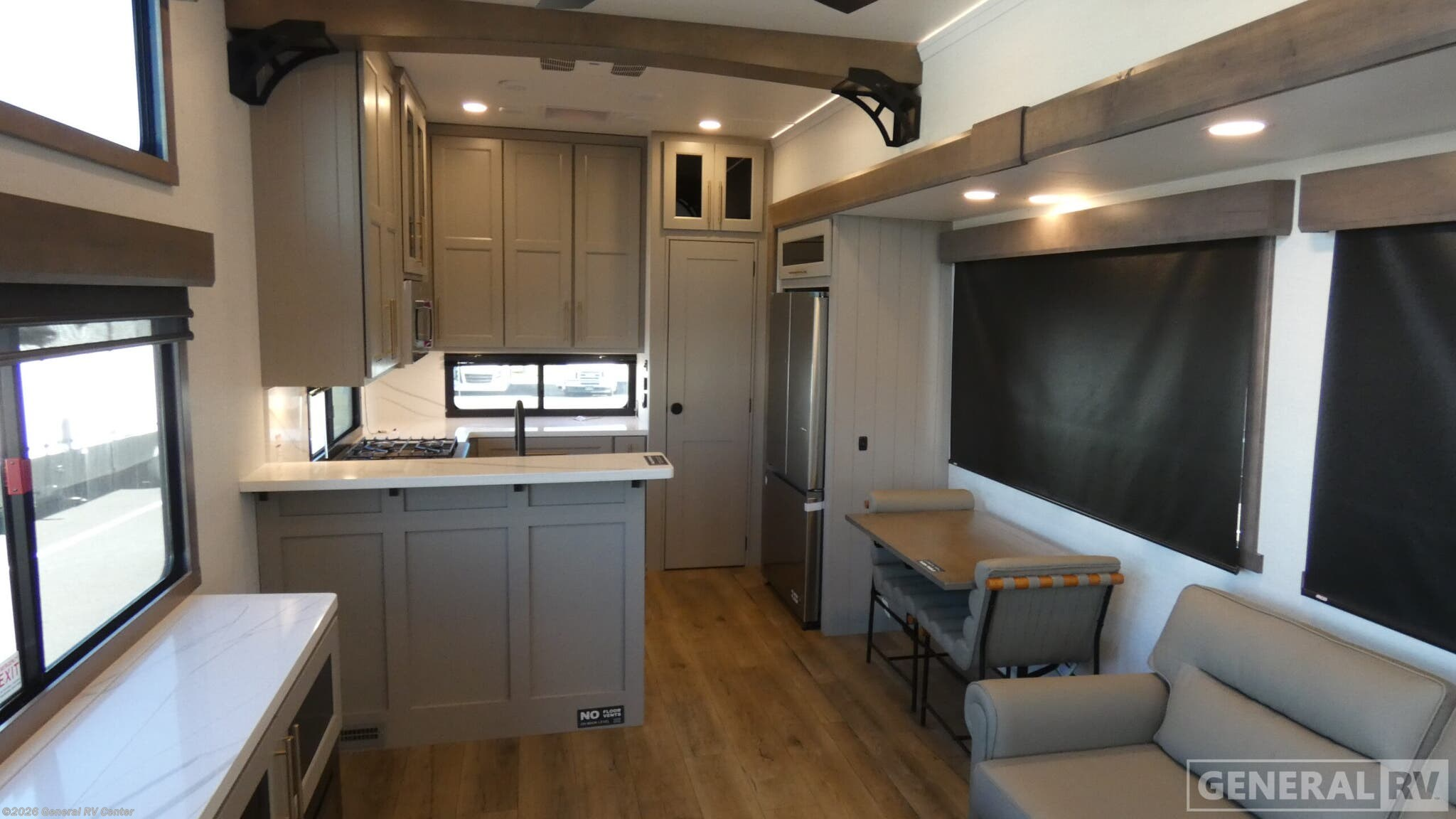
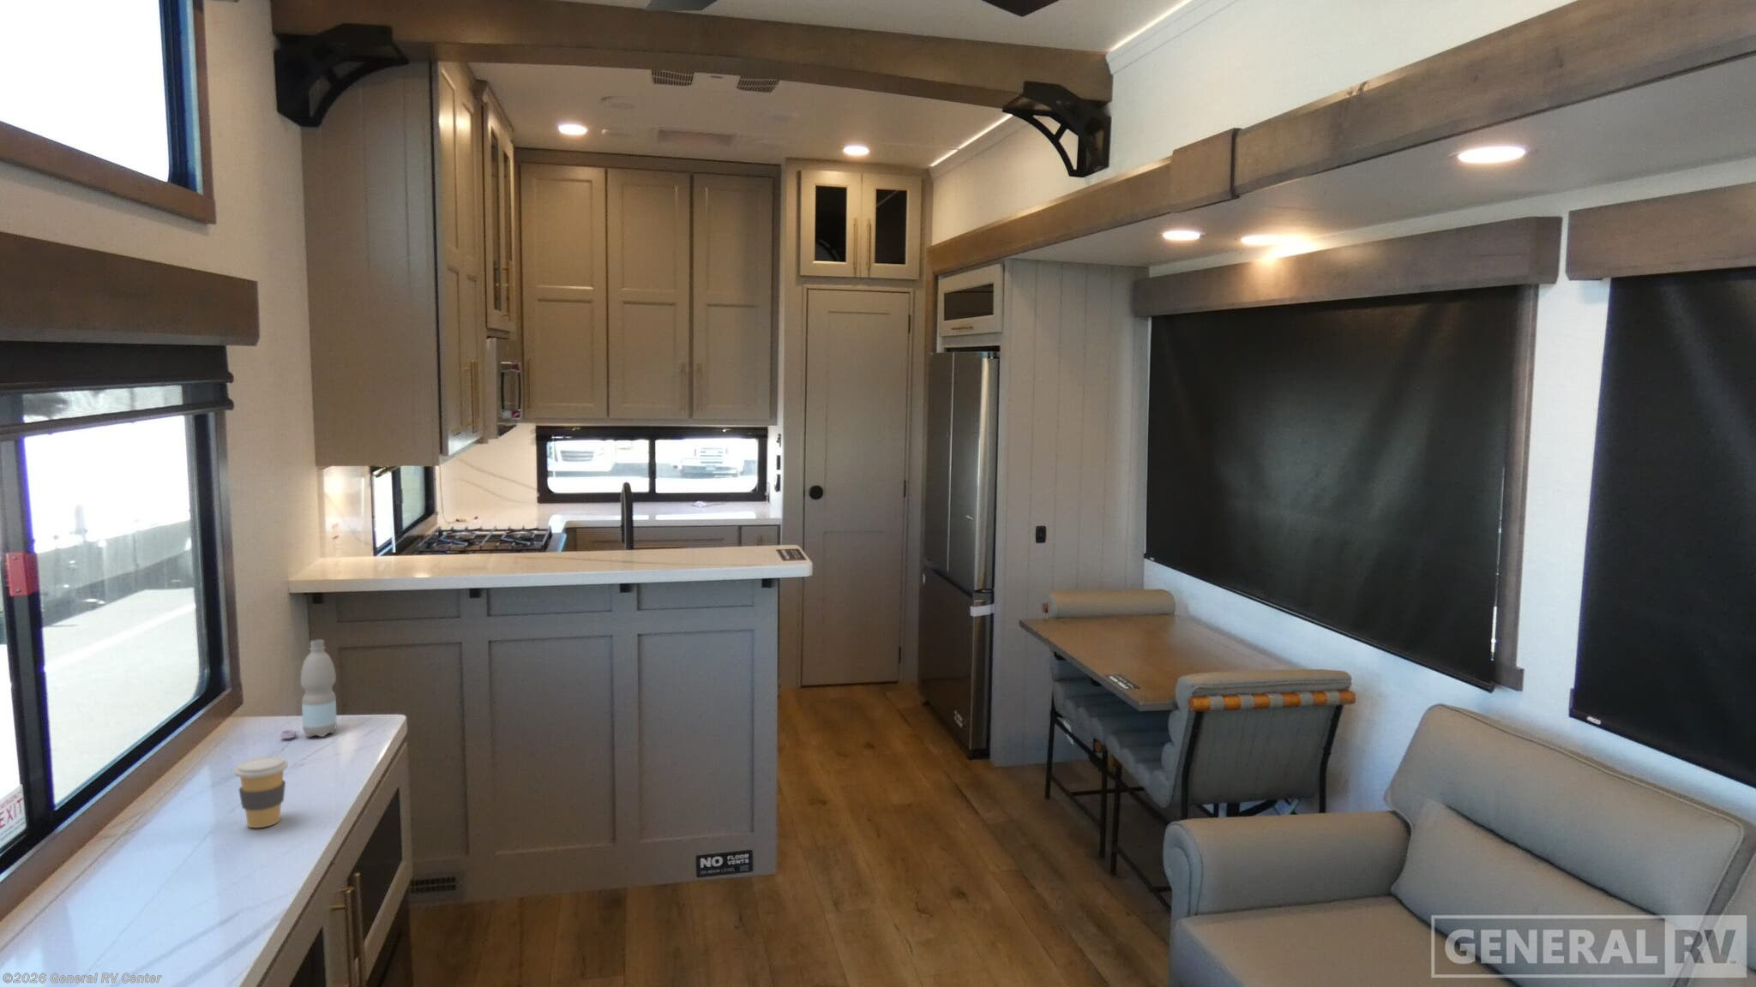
+ water bottle [279,639,338,740]
+ coffee cup [233,756,289,828]
